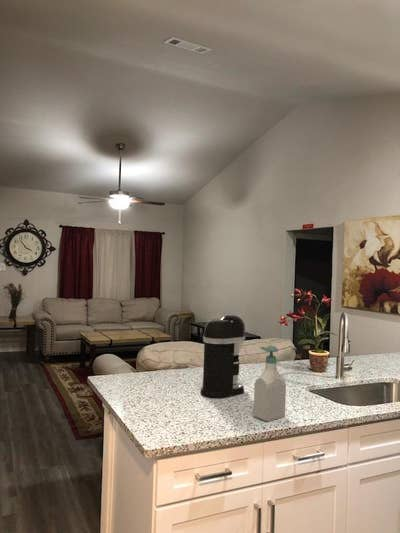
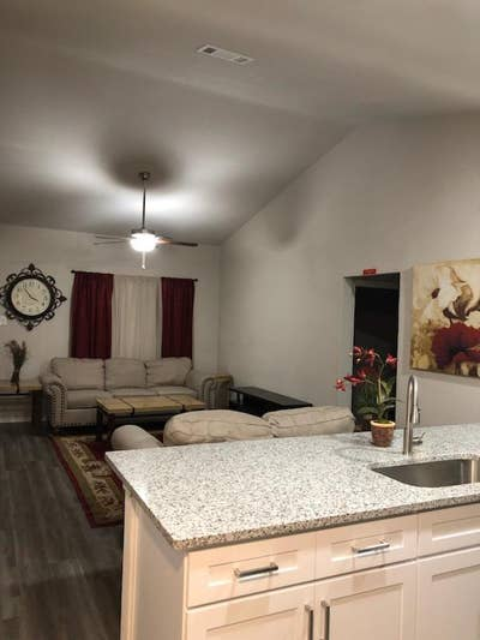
- soap bottle [253,345,287,423]
- coffee maker [199,314,246,399]
